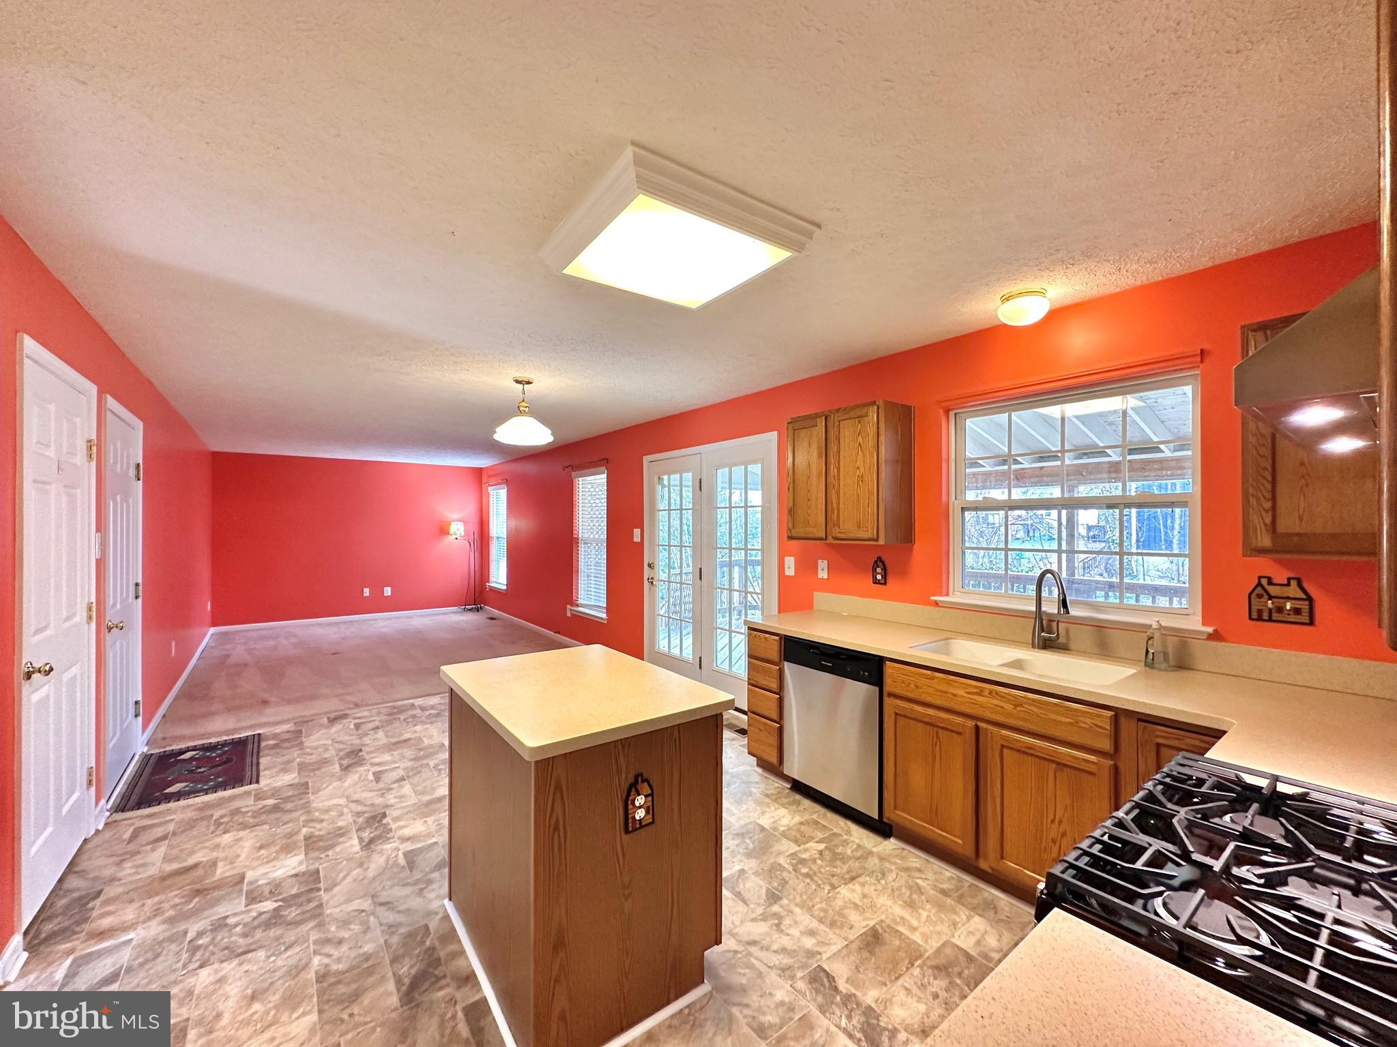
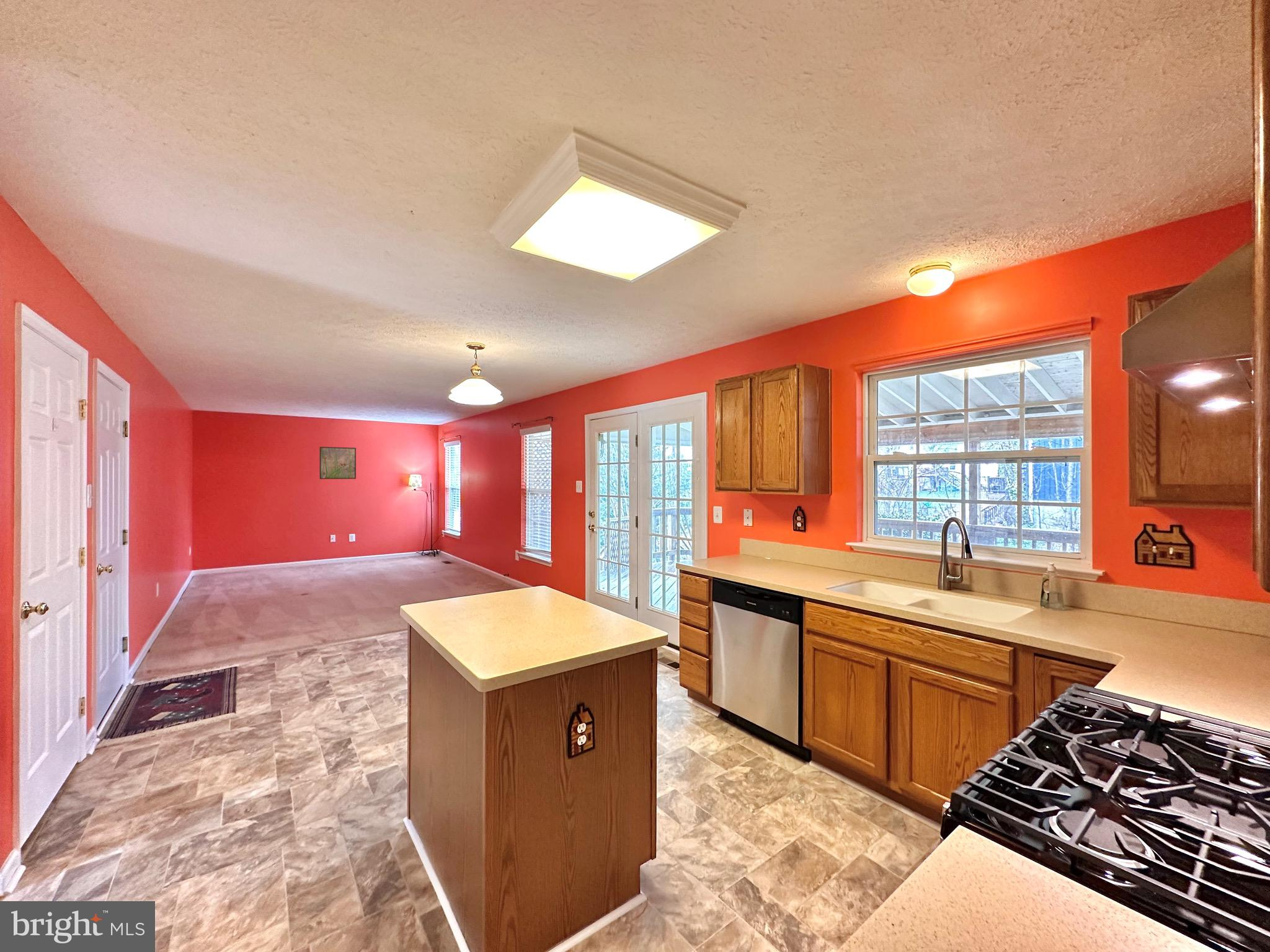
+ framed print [319,446,357,480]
